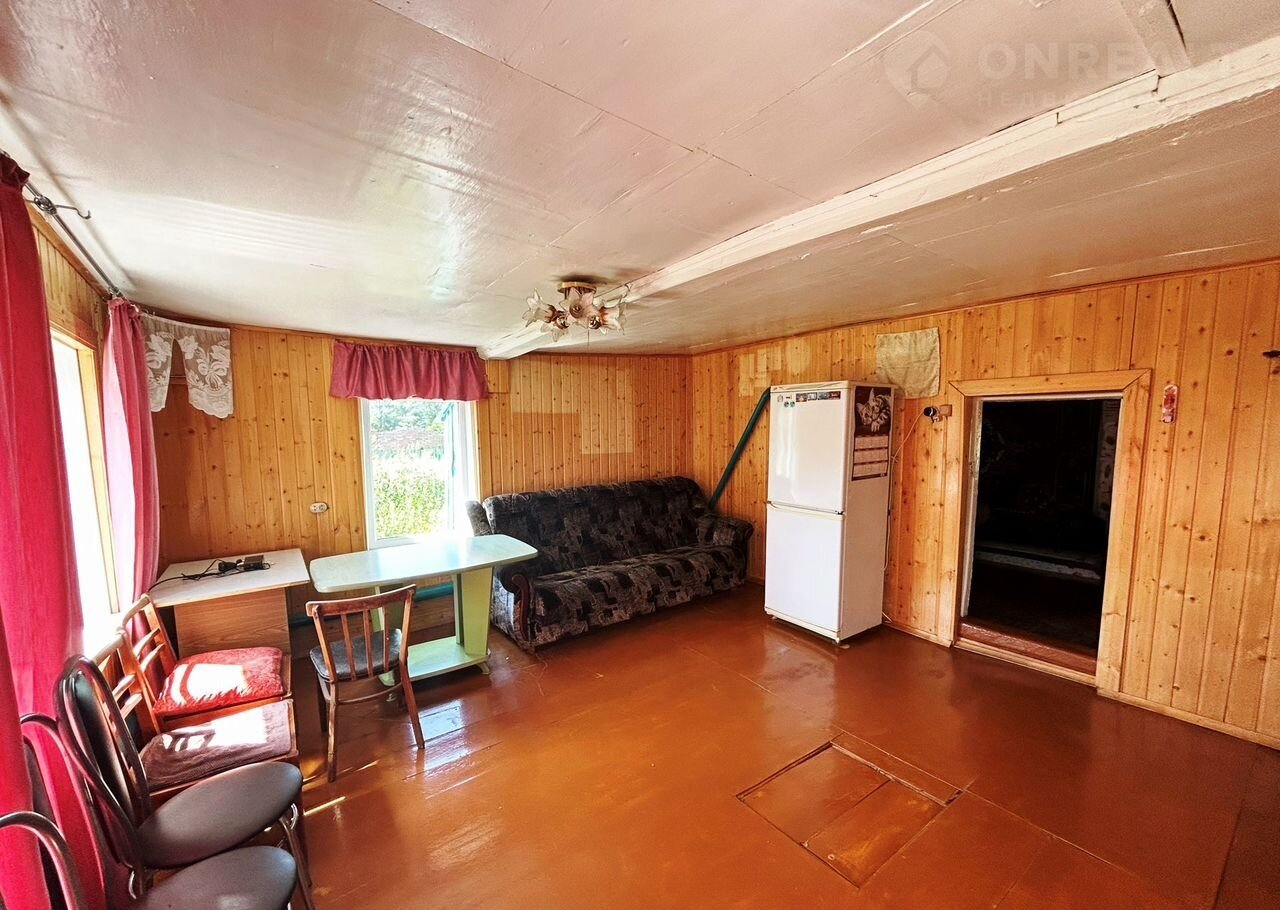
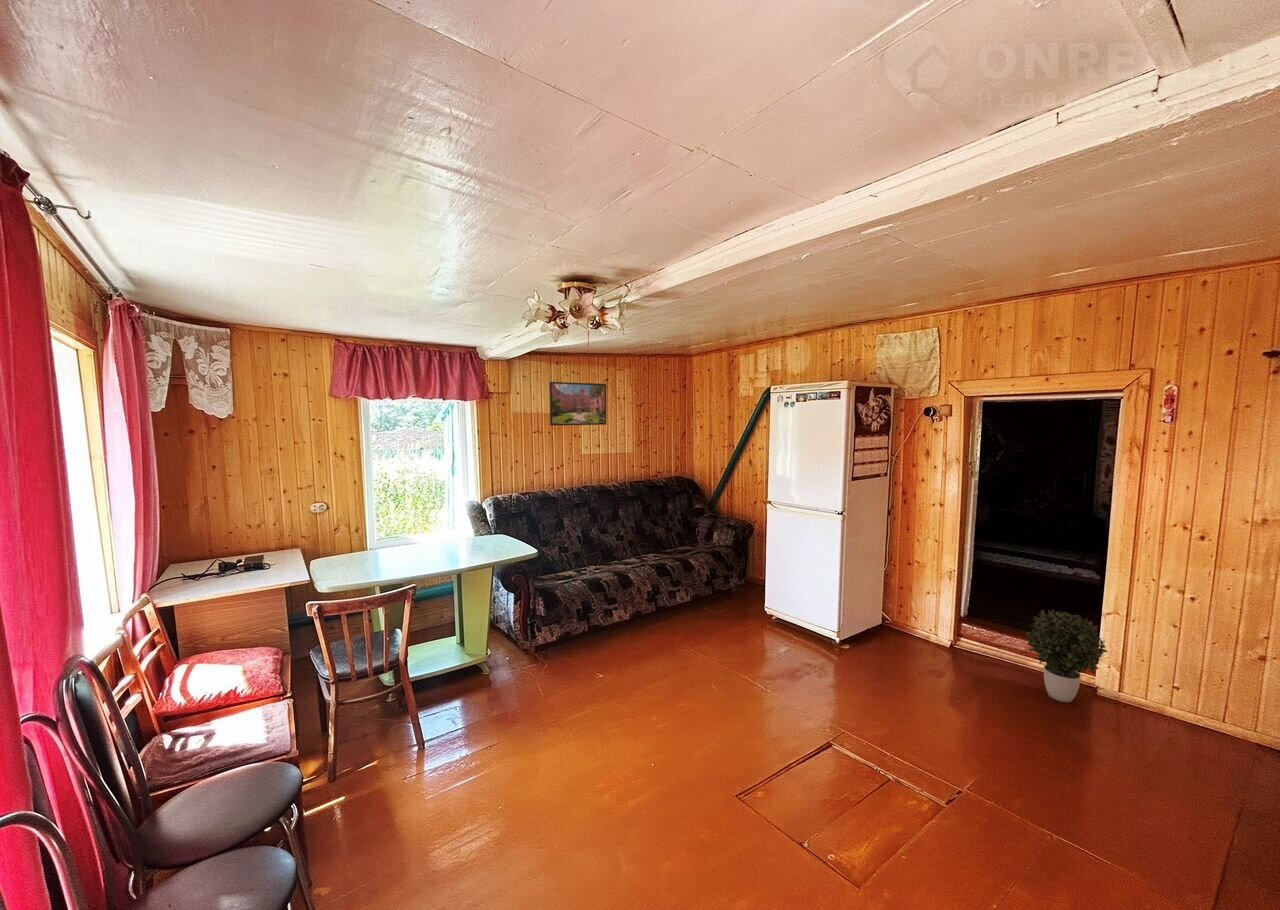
+ potted plant [1025,608,1109,703]
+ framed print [548,381,607,427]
